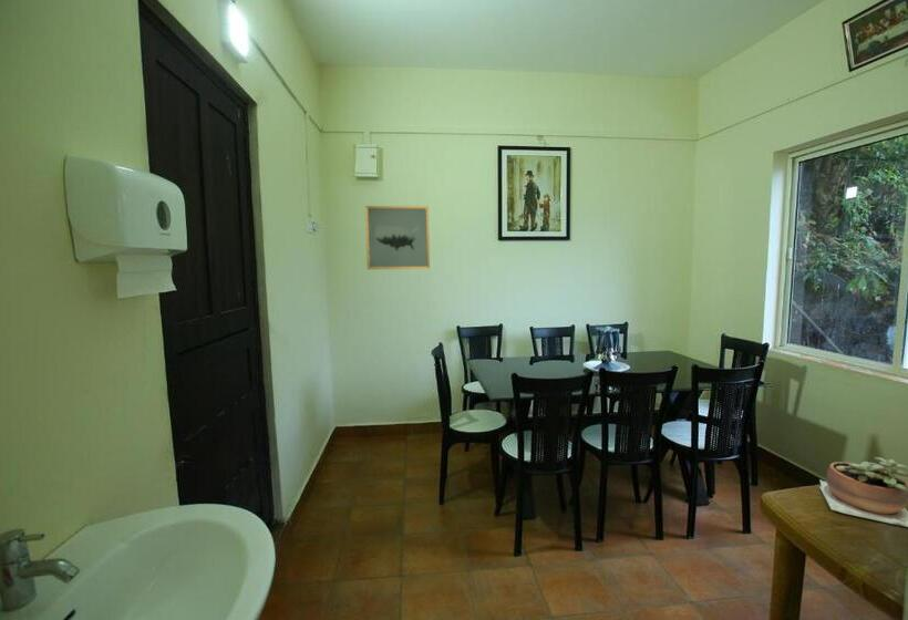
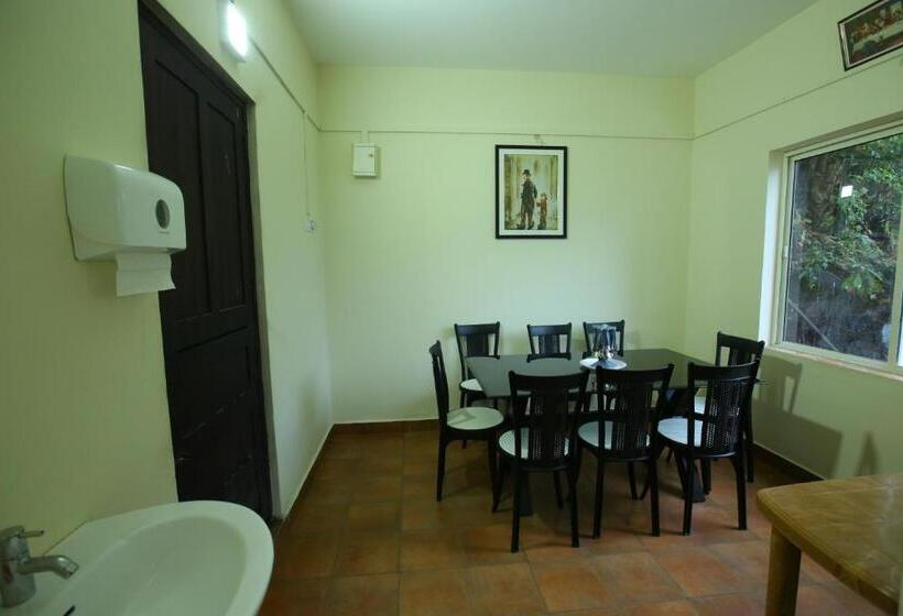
- succulent plant [818,456,908,528]
- wall art [364,205,431,270]
